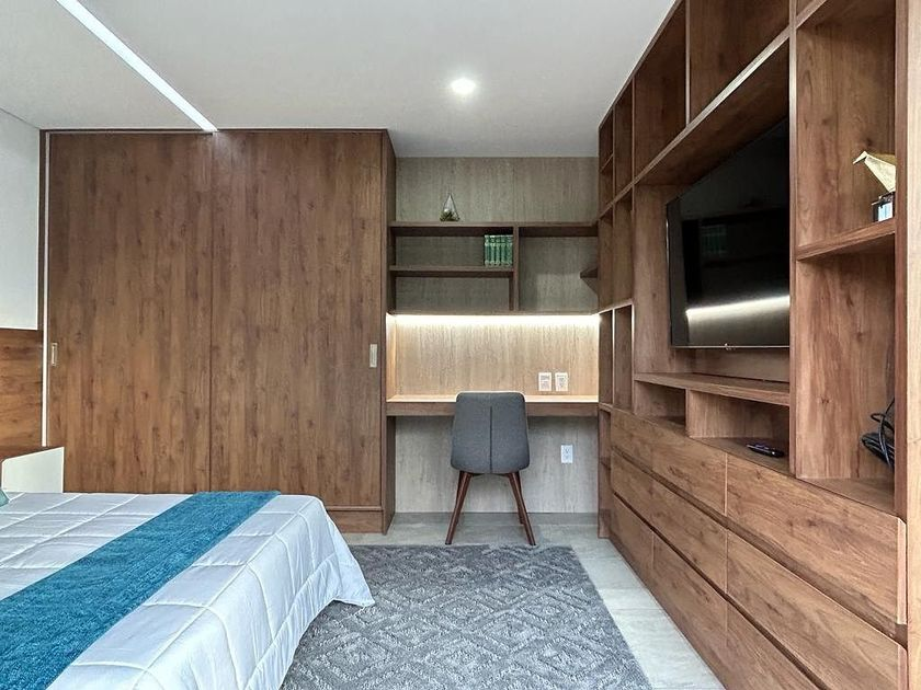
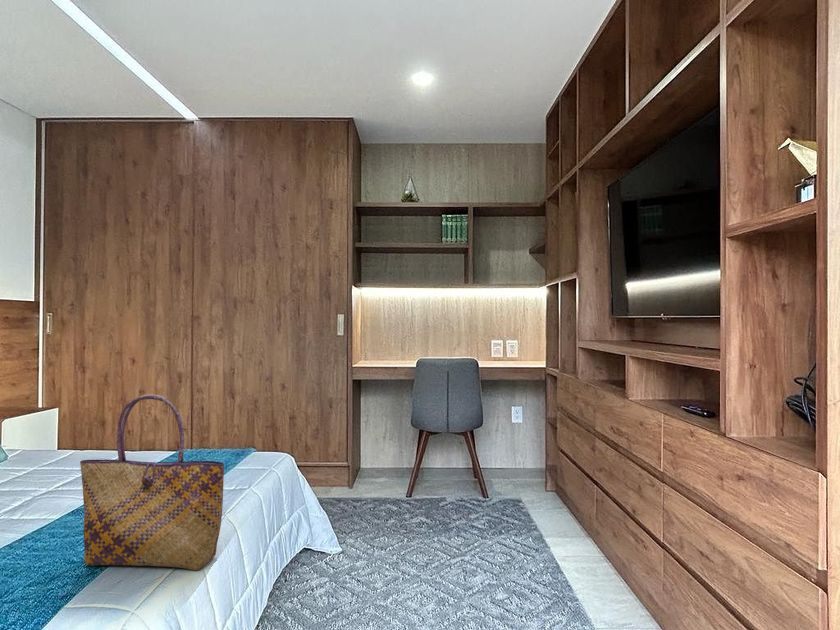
+ tote bag [79,393,225,571]
